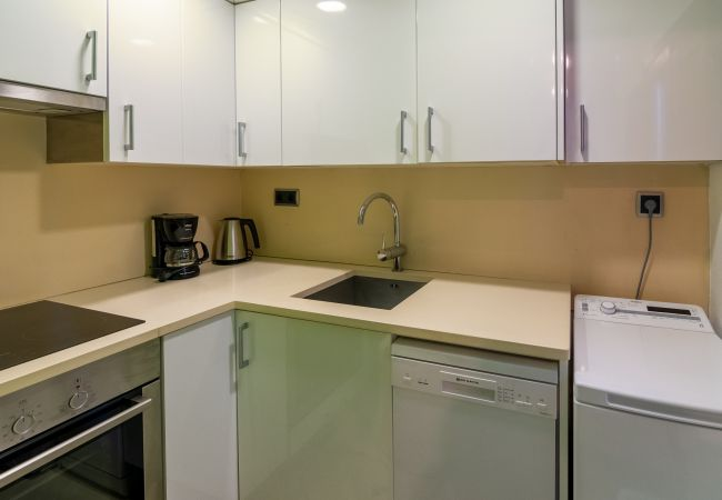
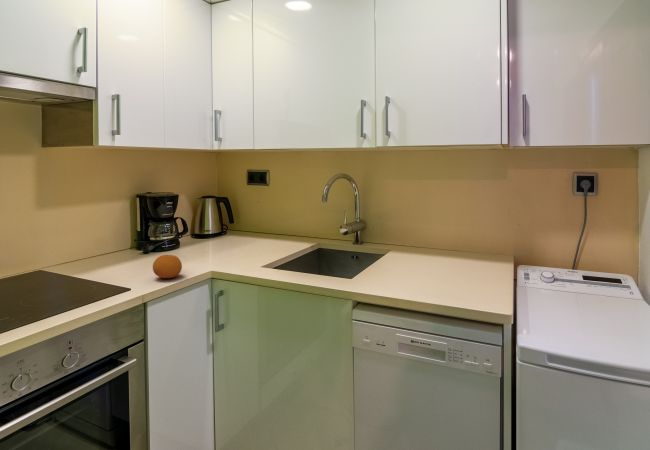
+ fruit [152,254,183,279]
